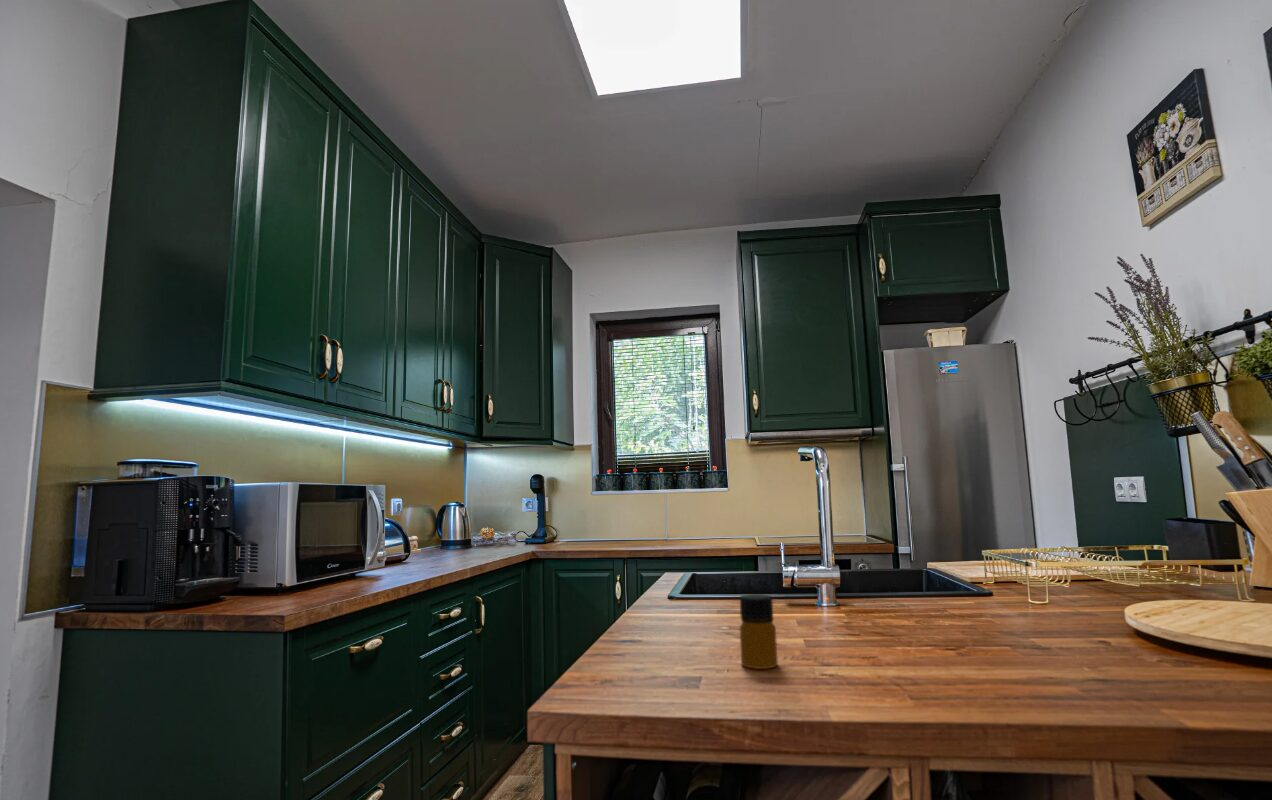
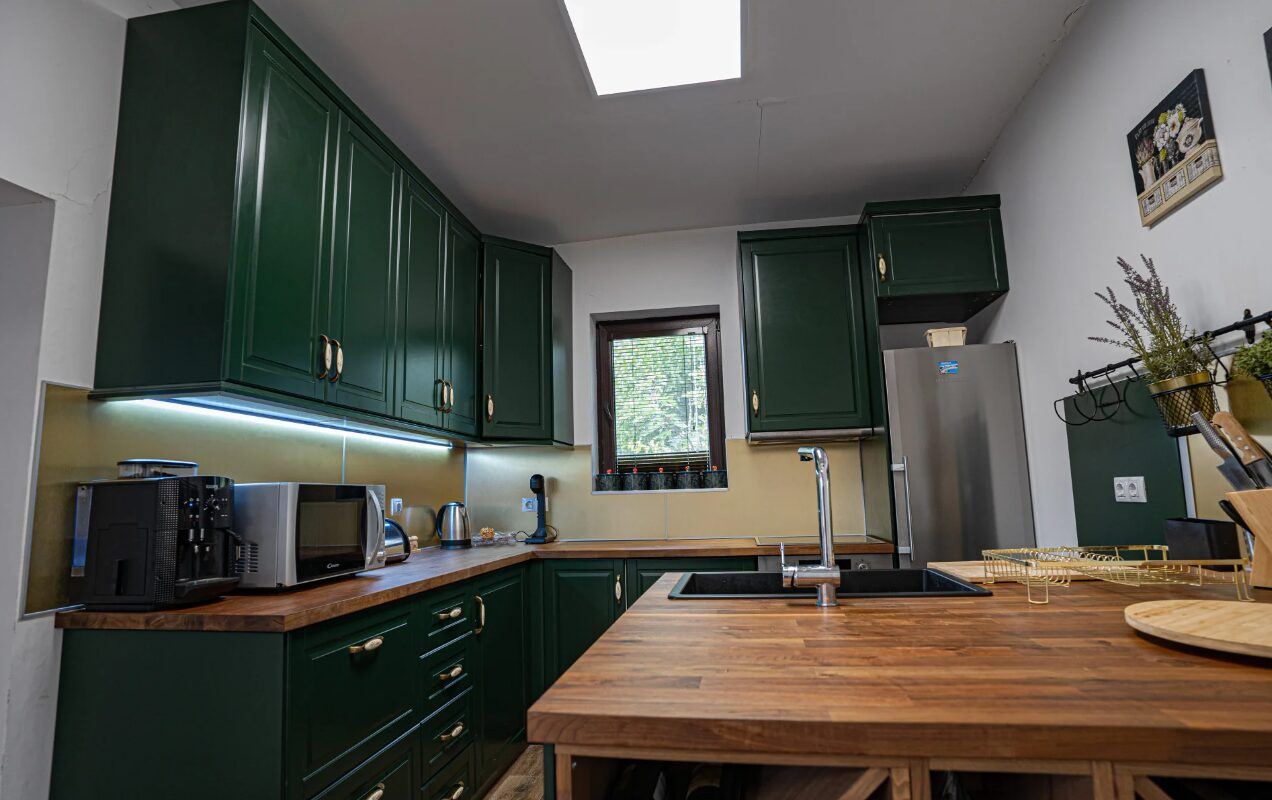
- bottle [739,593,779,670]
